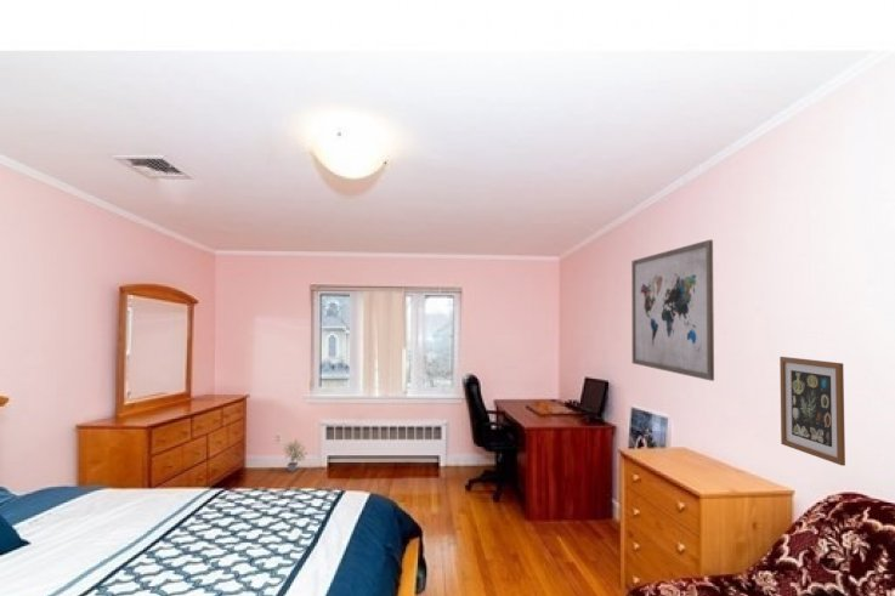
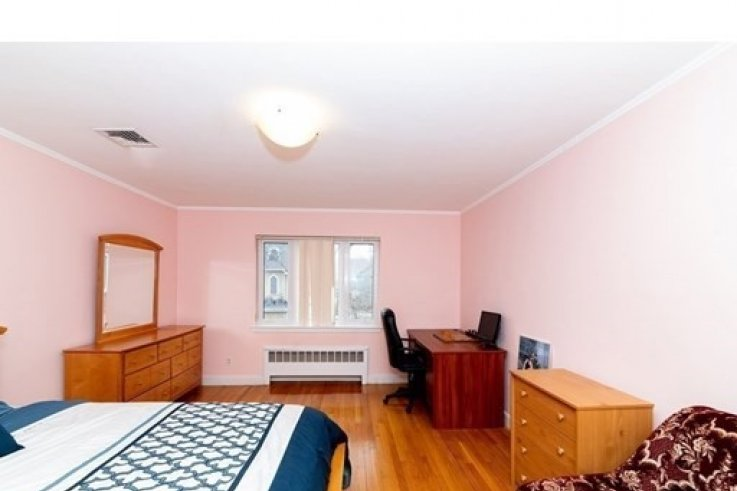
- wall art [778,356,846,467]
- potted plant [283,438,308,472]
- wall art [630,239,715,382]
